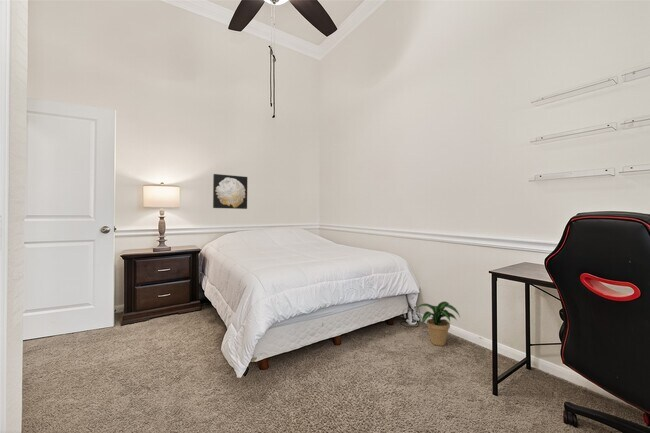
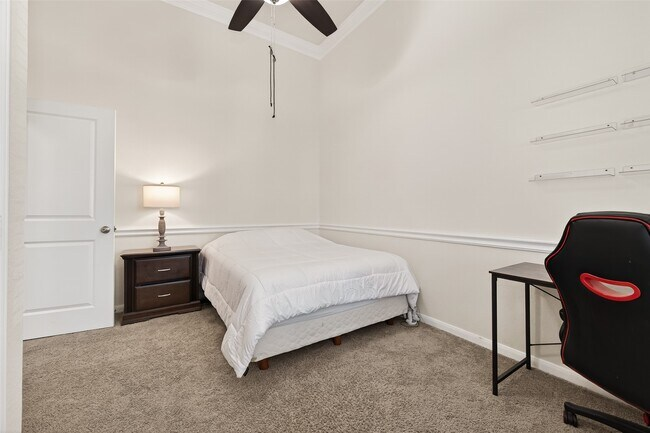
- potted plant [415,301,461,347]
- wall art [212,173,248,210]
